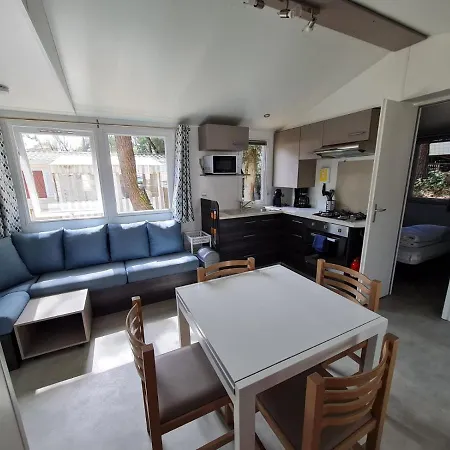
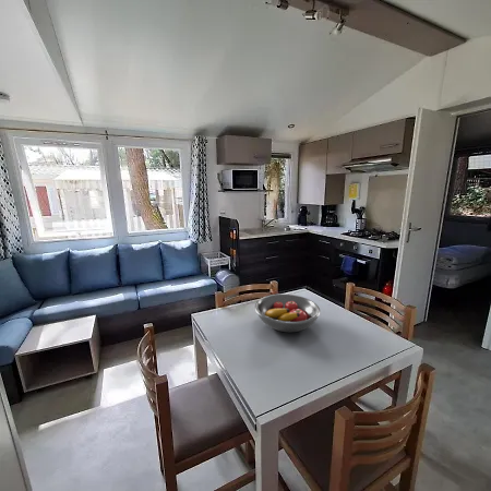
+ fruit bowl [254,294,321,333]
